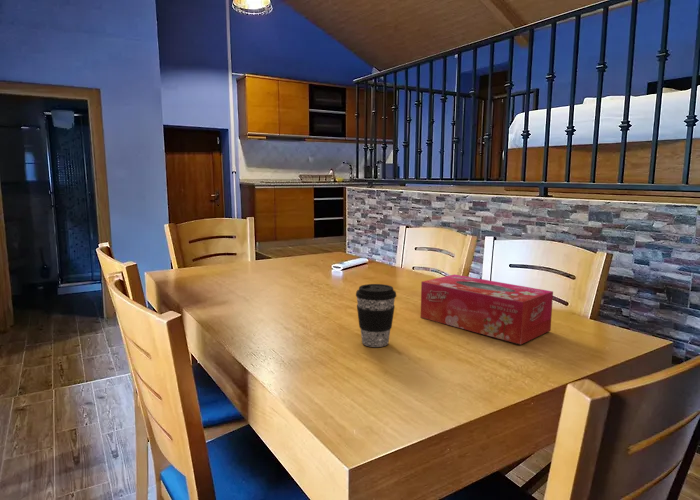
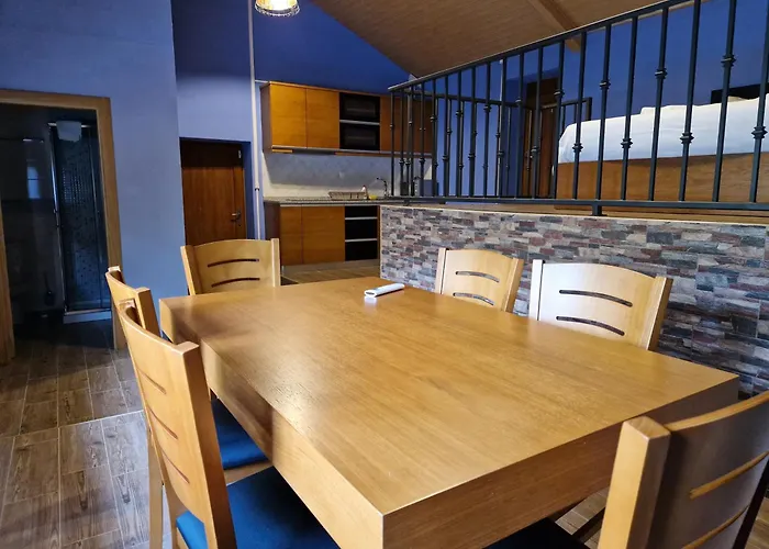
- coffee cup [355,283,397,348]
- tissue box [420,273,554,346]
